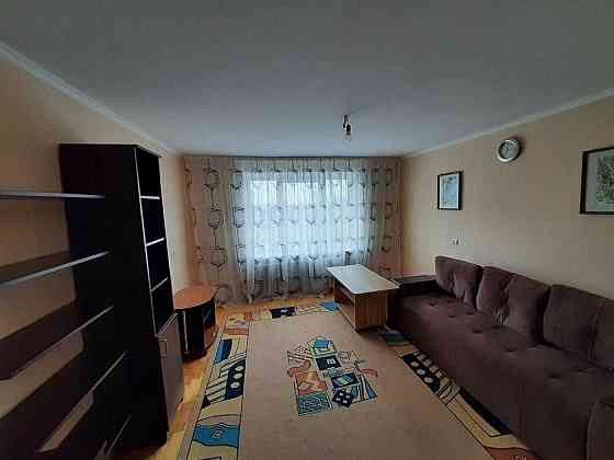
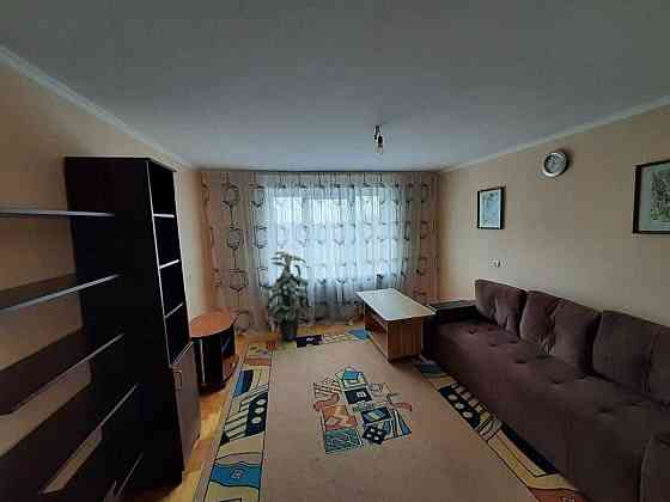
+ indoor plant [262,251,309,342]
